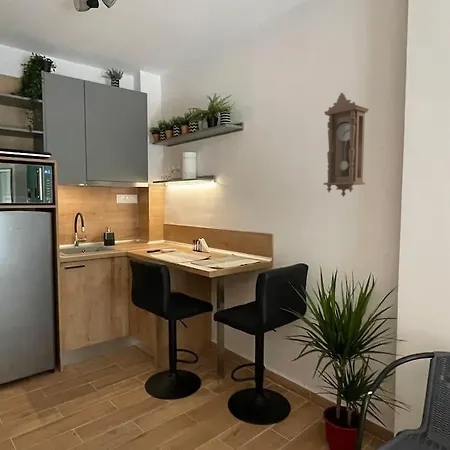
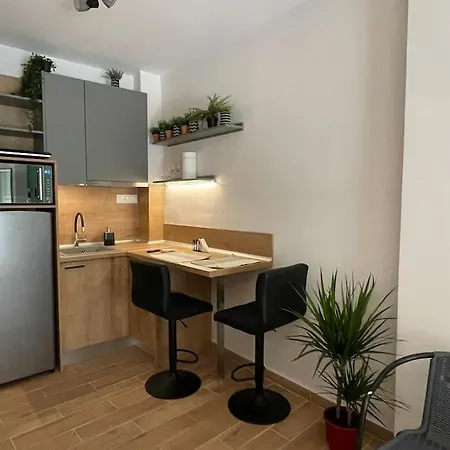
- pendulum clock [323,92,370,198]
